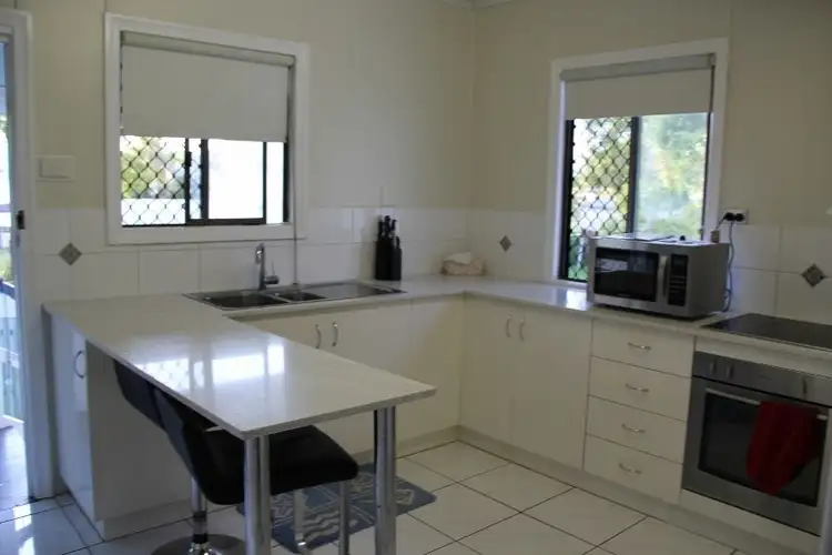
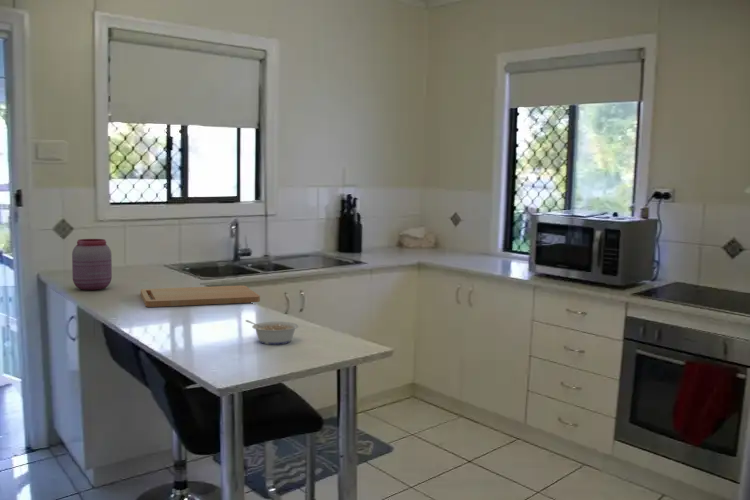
+ legume [245,319,299,346]
+ jar [71,238,113,291]
+ cutting board [140,285,261,308]
